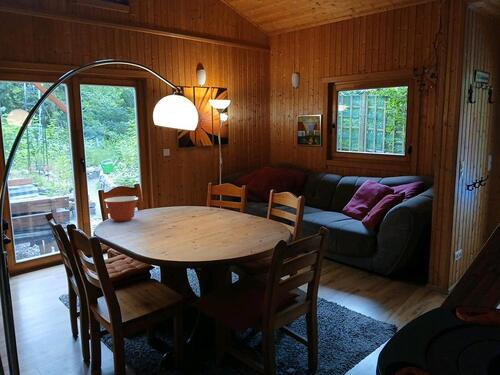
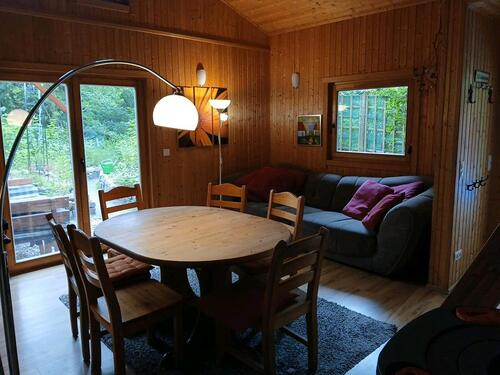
- mixing bowl [103,195,139,222]
